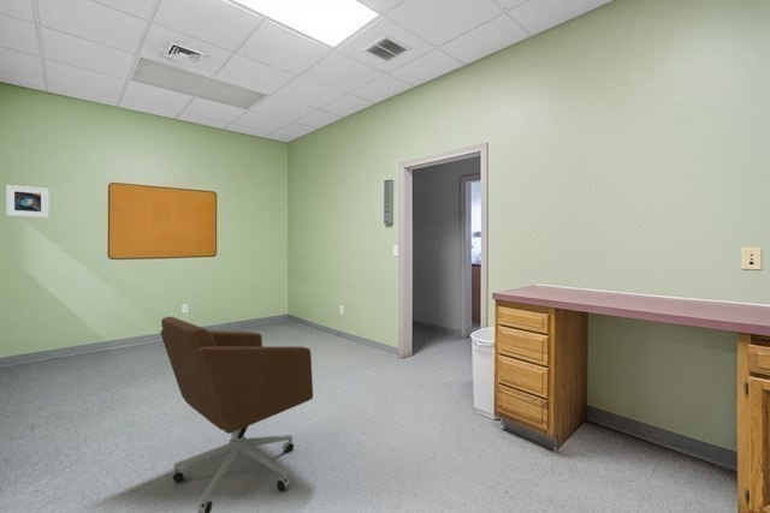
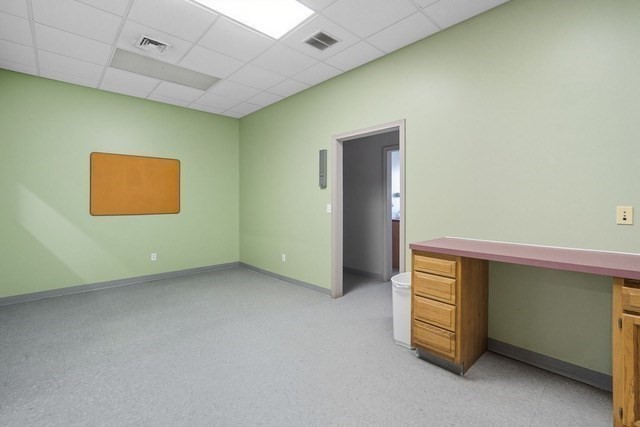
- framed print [5,184,49,219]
- office chair [160,316,314,513]
